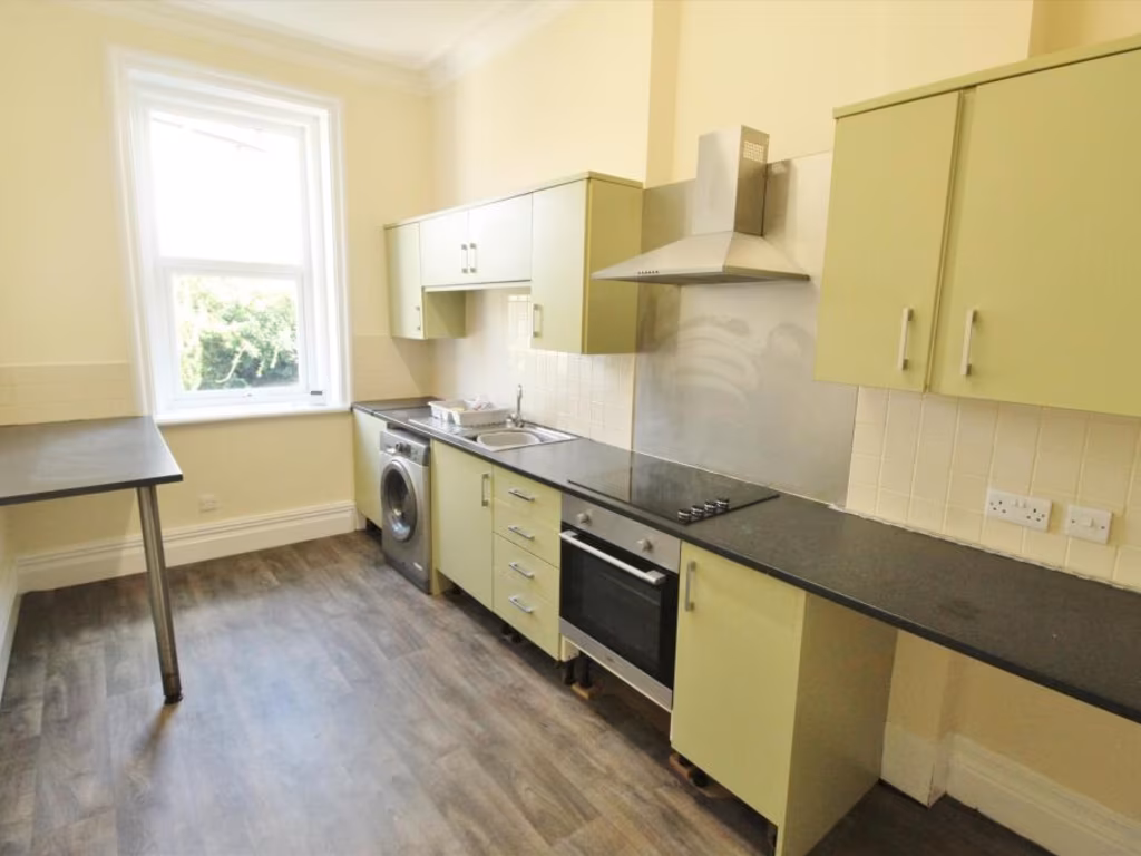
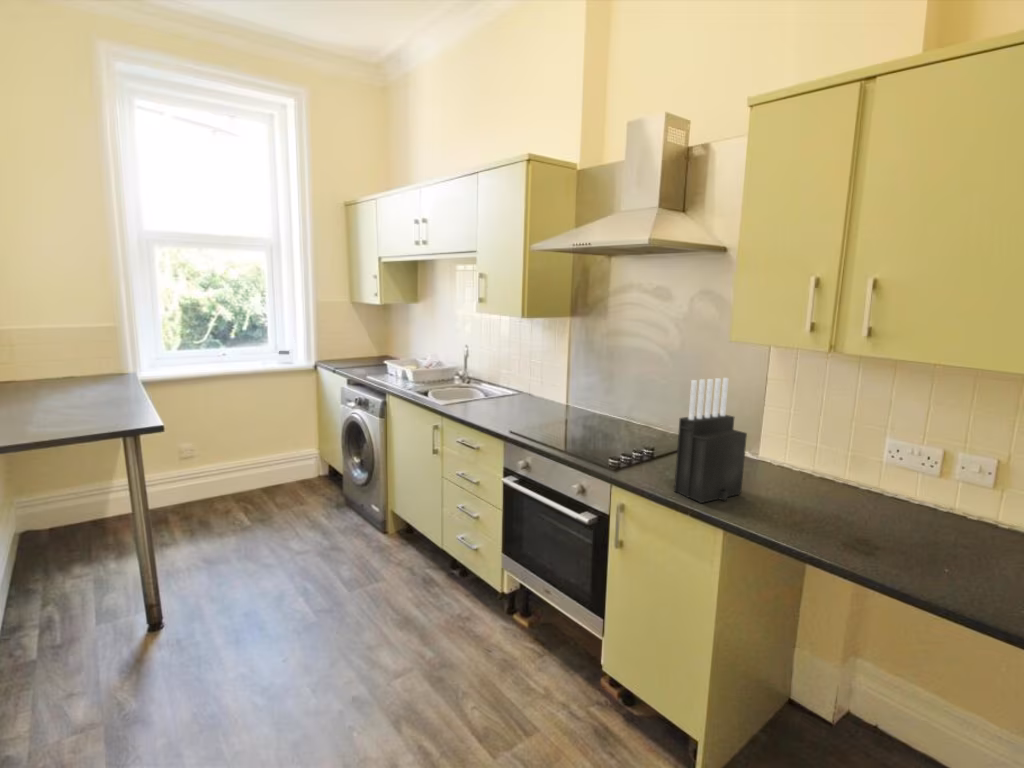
+ knife block [673,377,748,504]
